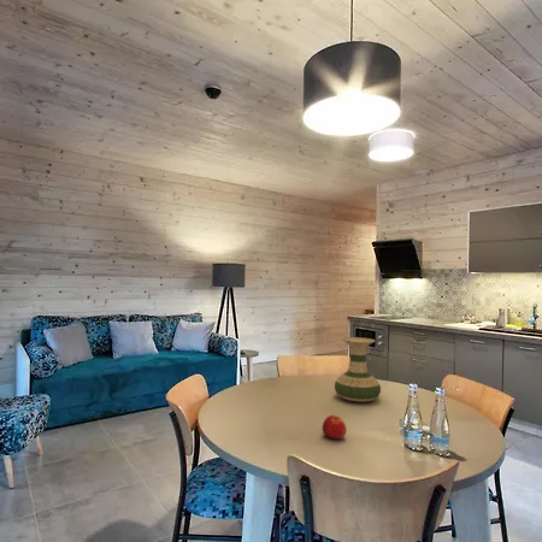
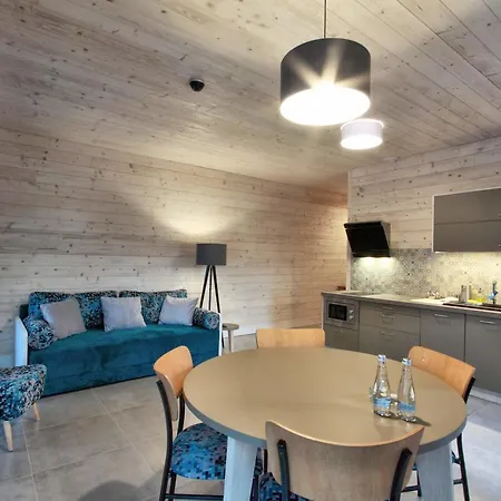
- vase [334,336,382,403]
- apple [322,414,348,441]
